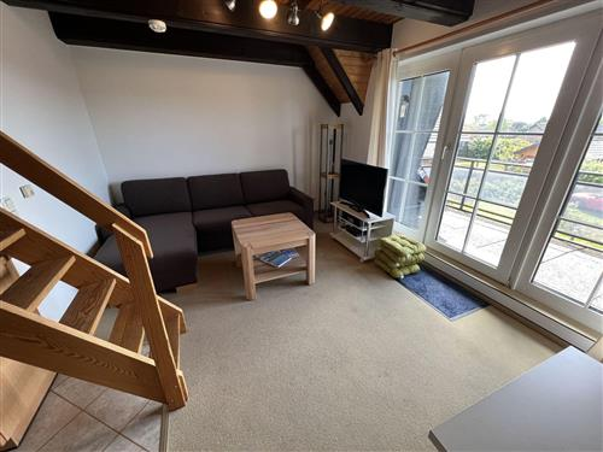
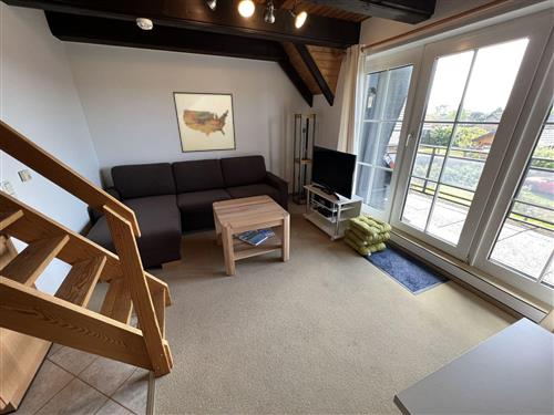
+ wall art [172,91,237,154]
